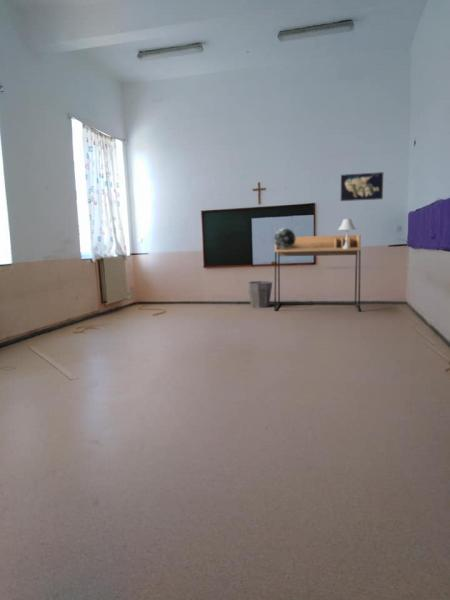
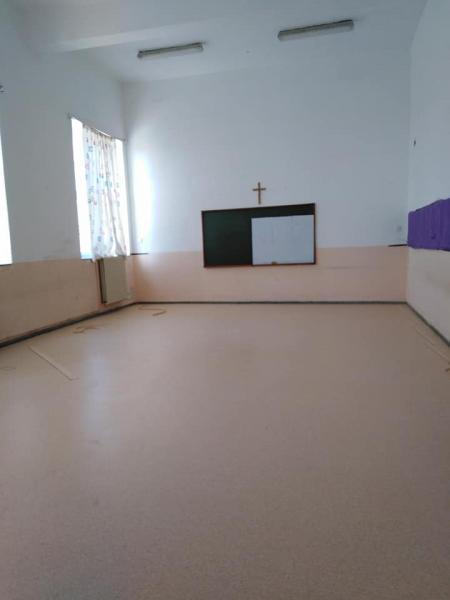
- desk [273,234,362,313]
- waste bin [246,280,273,309]
- map [339,171,384,202]
- globe [273,227,296,250]
- table lamp [337,218,357,248]
